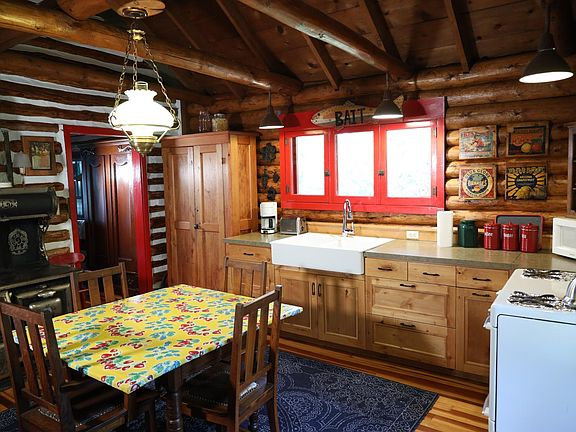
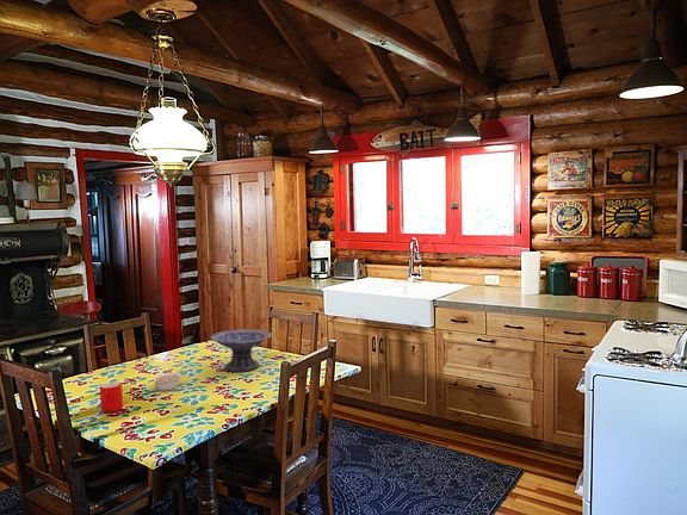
+ legume [151,368,184,392]
+ cup [99,380,124,414]
+ decorative bowl [210,328,272,373]
